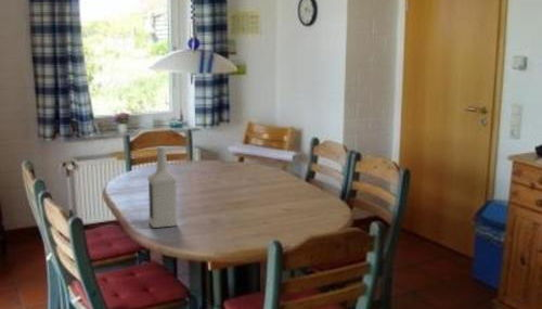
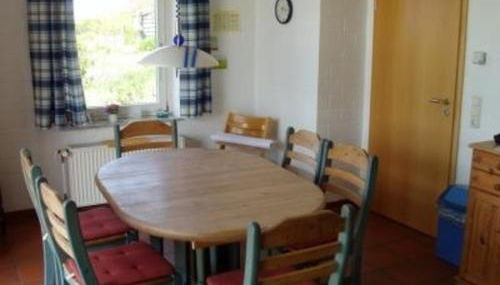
- vodka [146,145,179,229]
